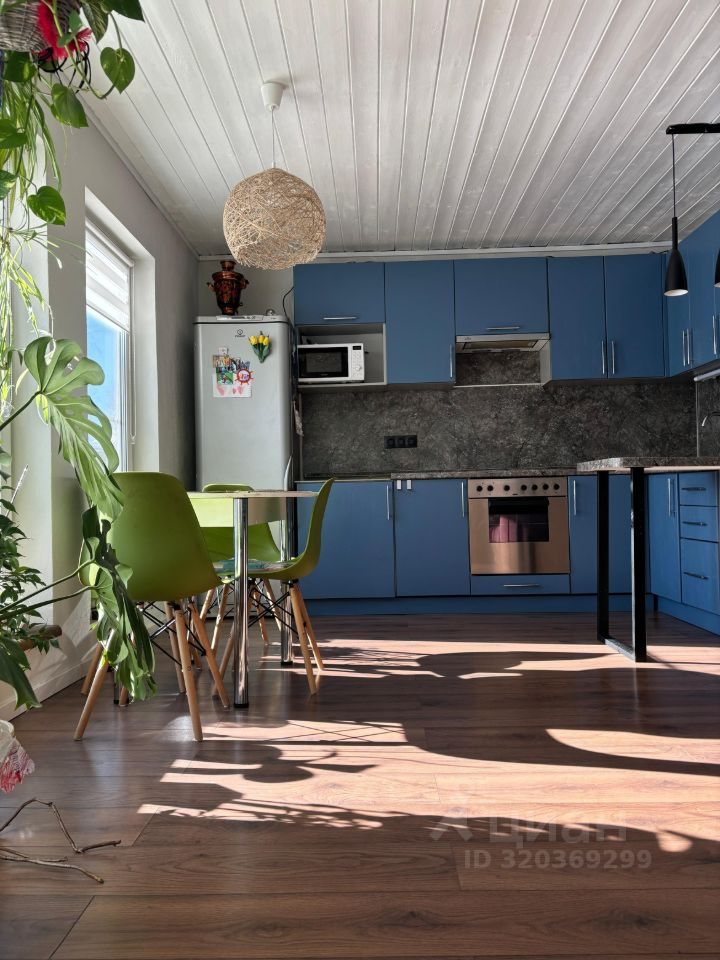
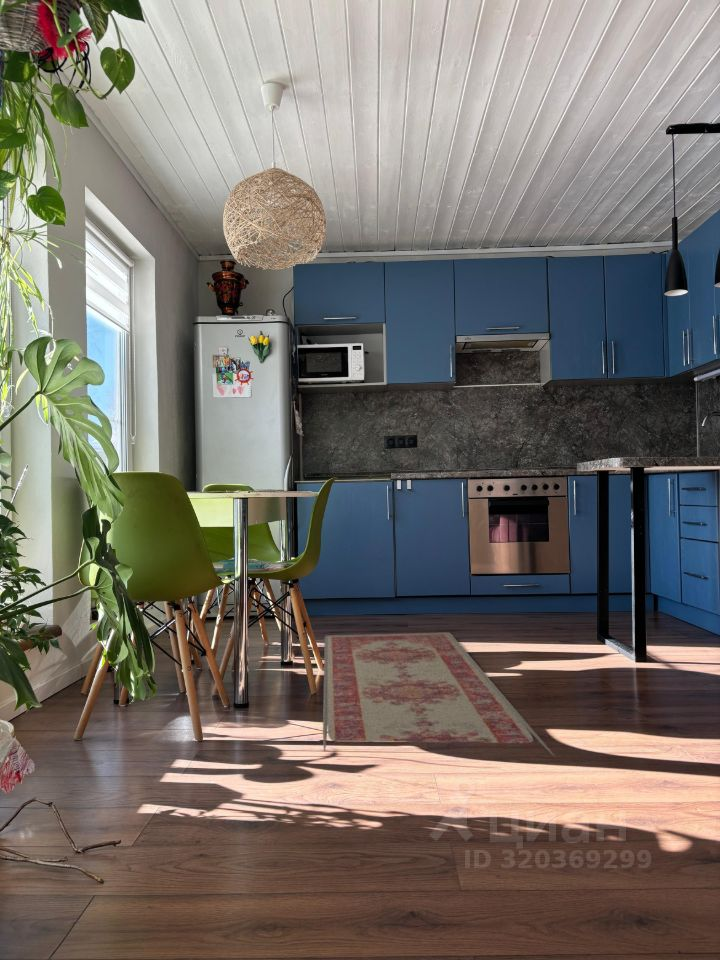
+ rug [322,631,556,758]
